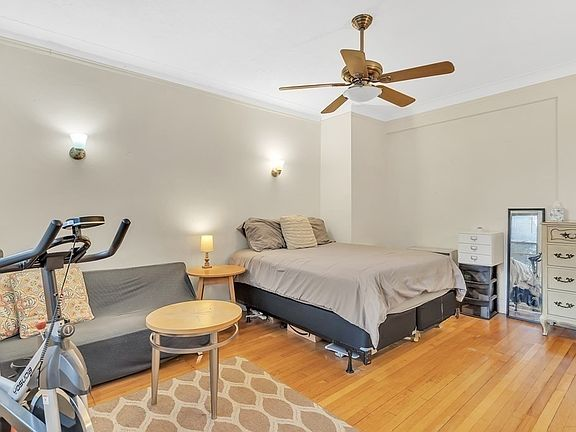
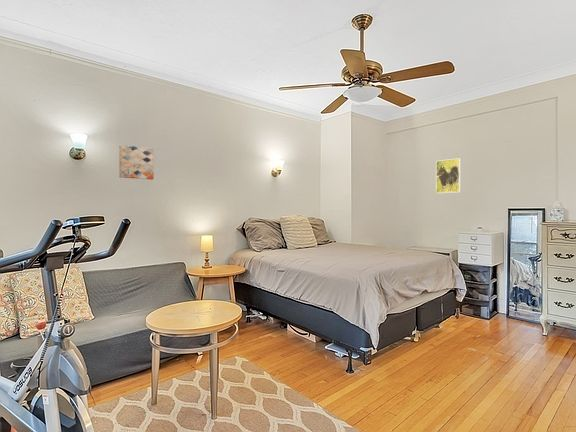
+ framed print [435,157,461,194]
+ wall art [118,144,155,181]
